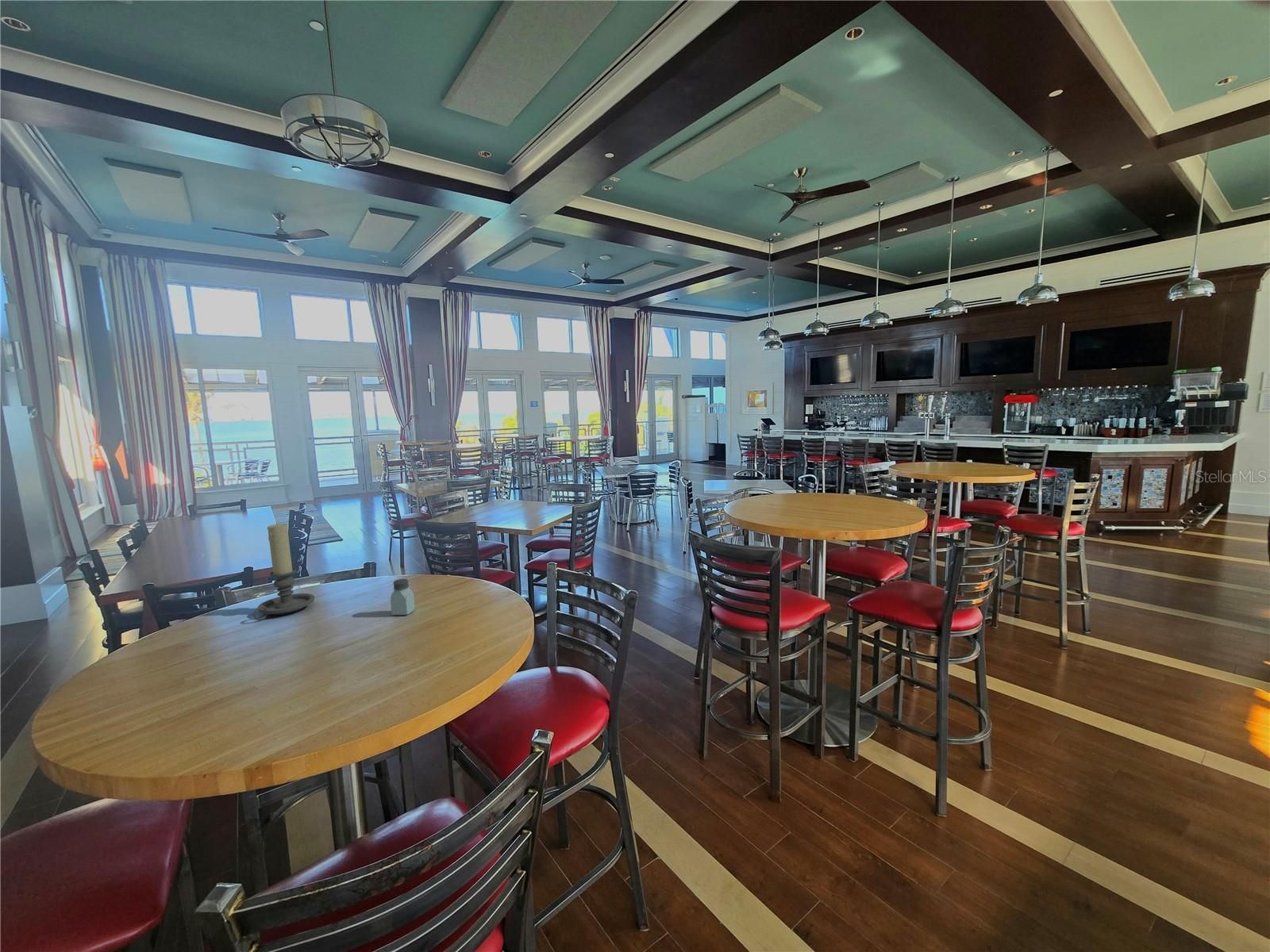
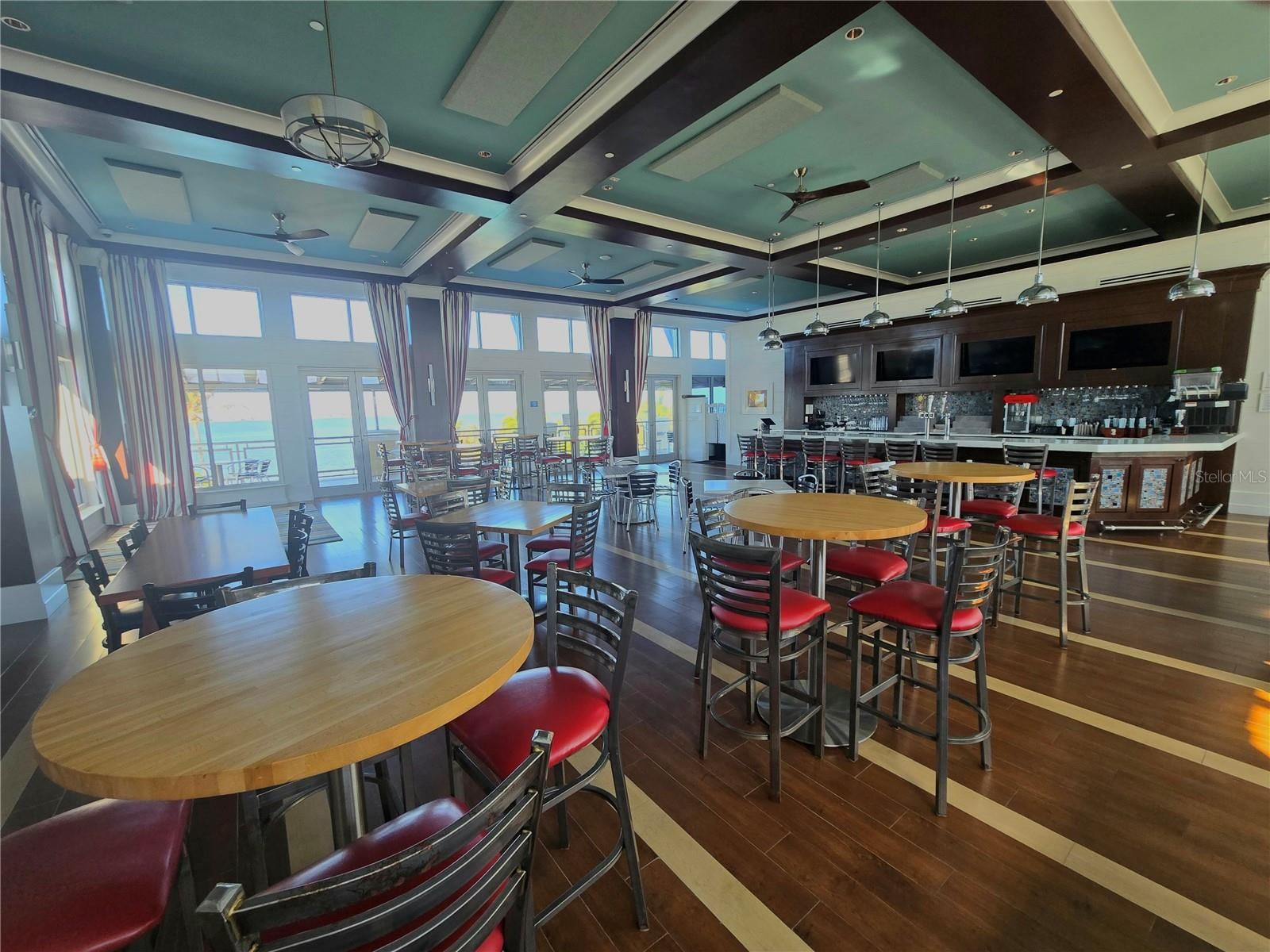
- candle holder [253,522,315,621]
- saltshaker [390,578,416,616]
